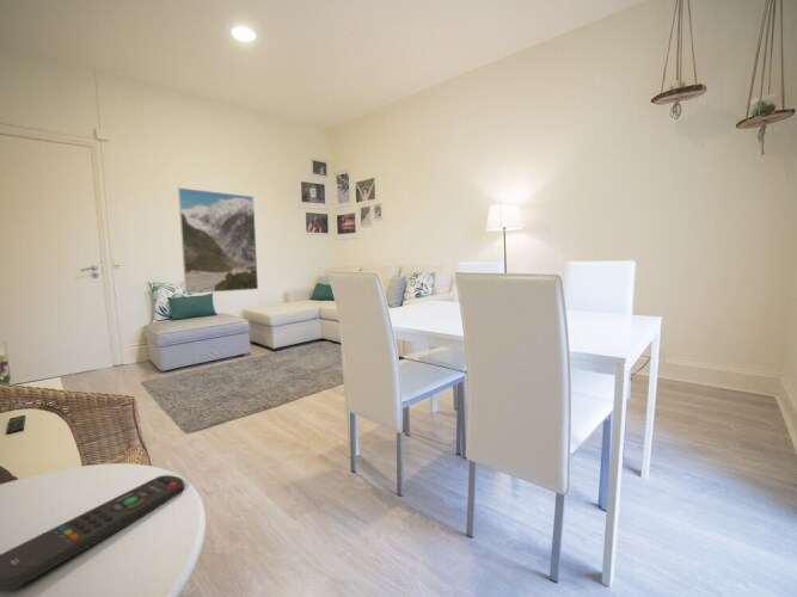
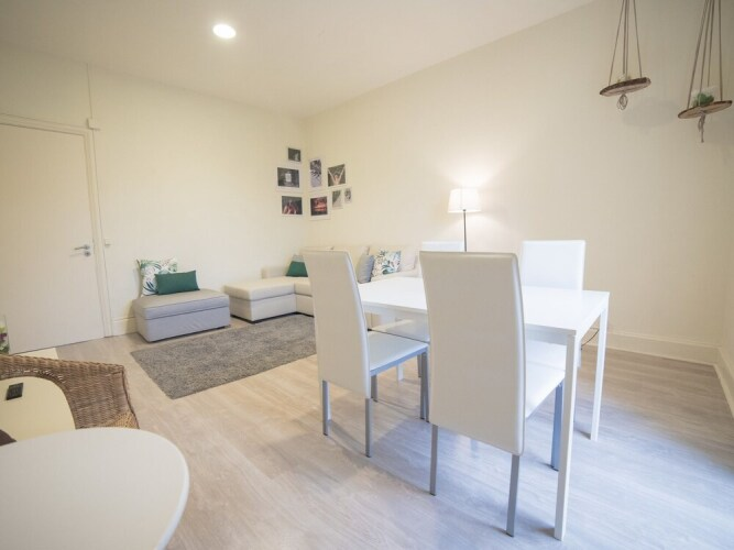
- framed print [177,186,259,295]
- remote control [0,474,185,592]
